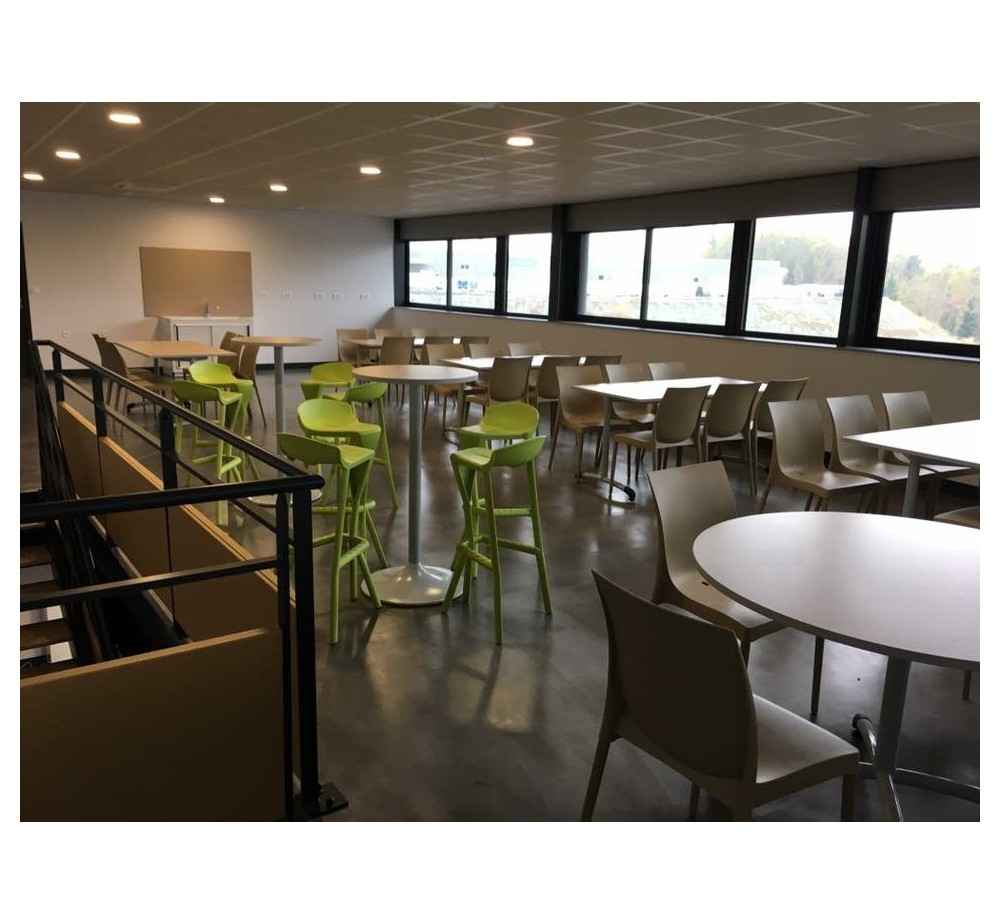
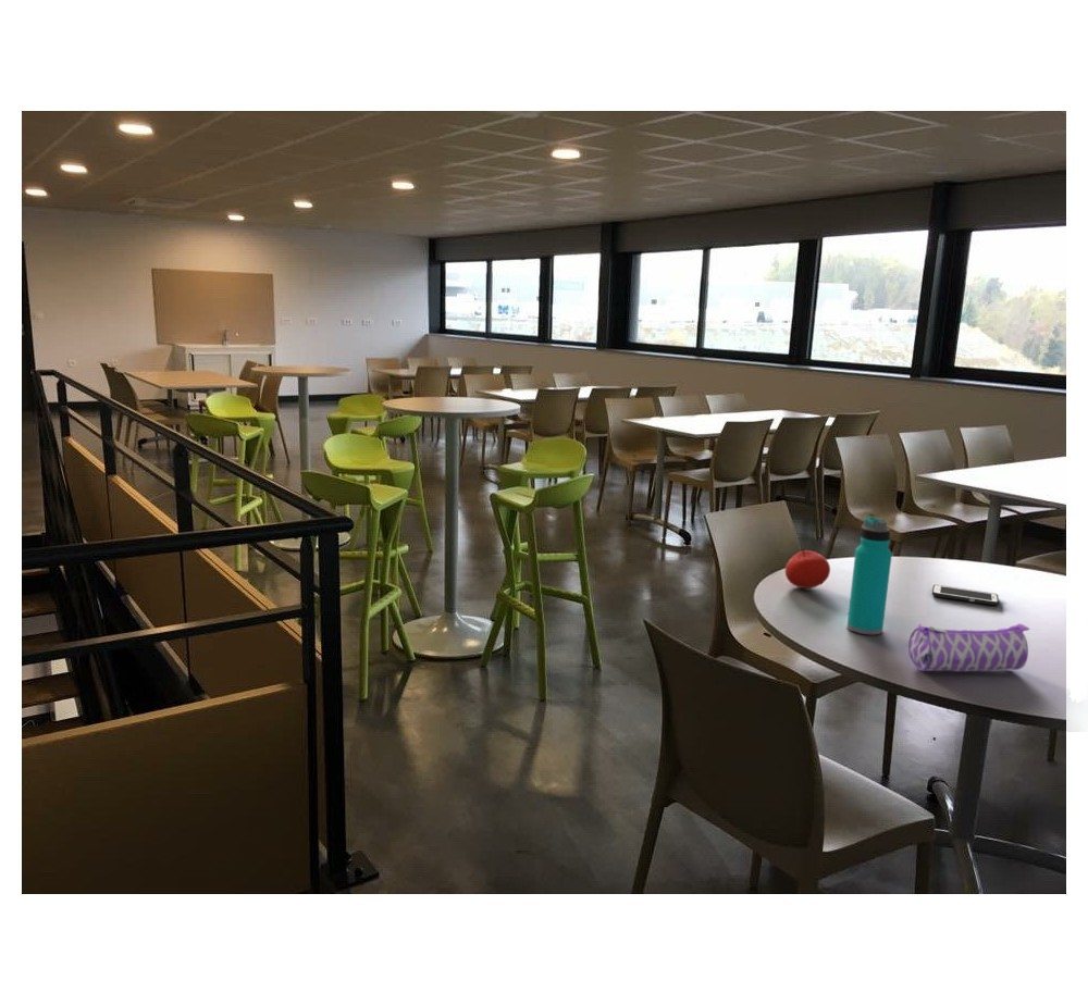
+ cell phone [931,584,1000,606]
+ water bottle [846,516,893,635]
+ pencil case [907,623,1030,672]
+ fruit [784,548,831,590]
